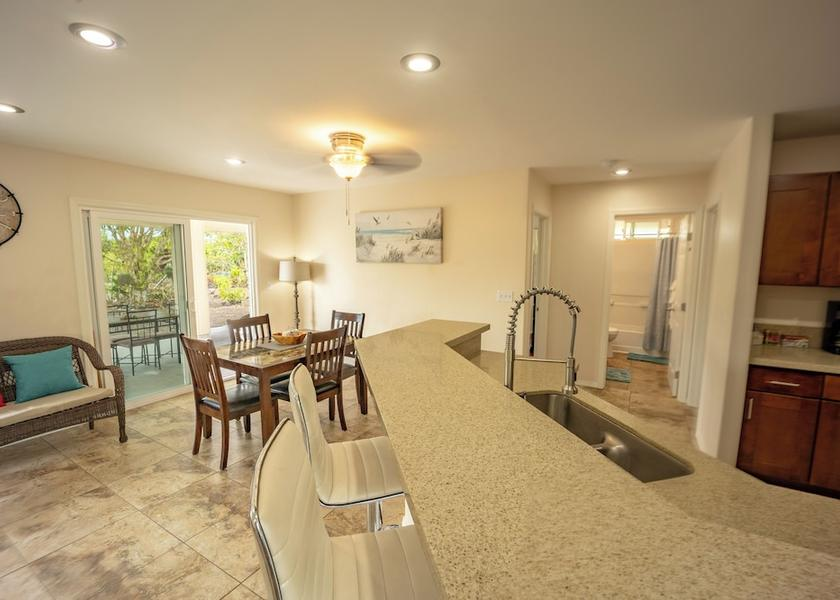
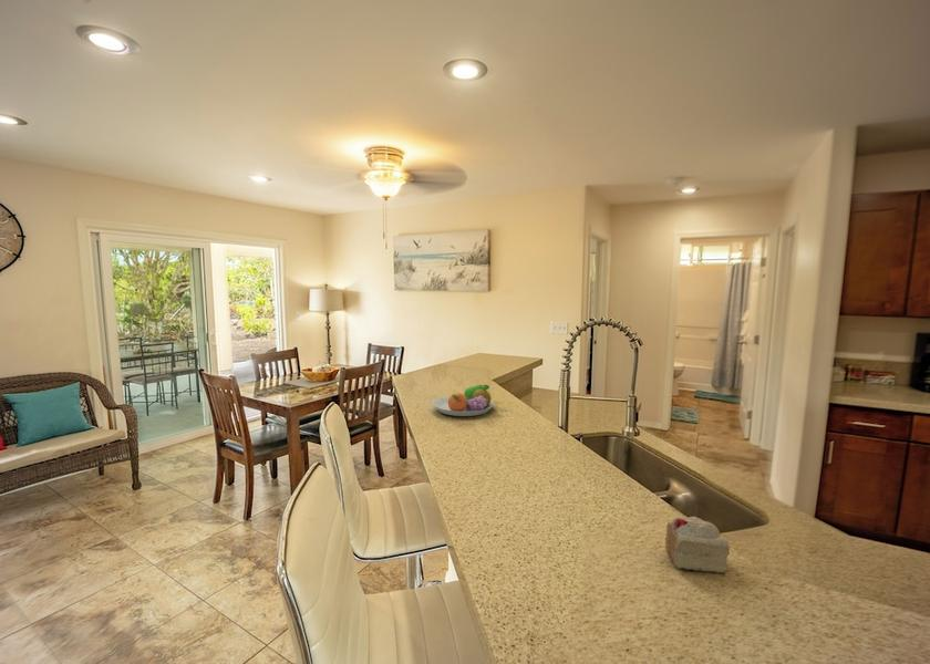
+ cake slice [664,516,731,574]
+ fruit bowl [432,384,495,417]
